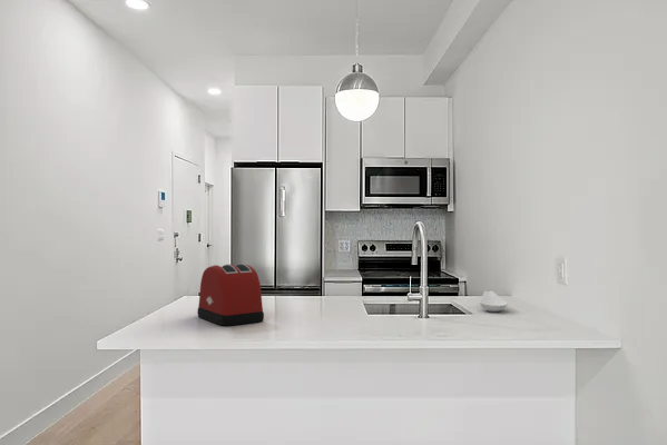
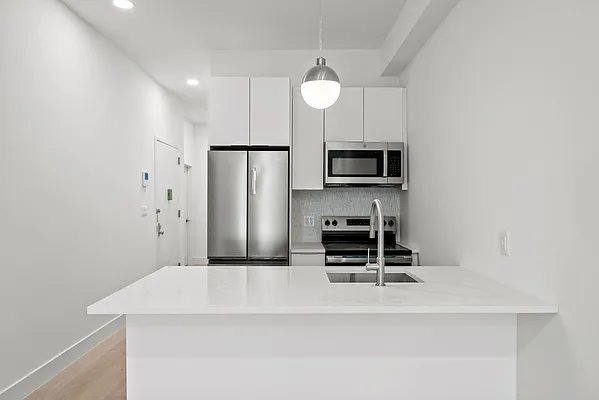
- spoon rest [479,290,508,313]
- toaster [196,263,265,327]
